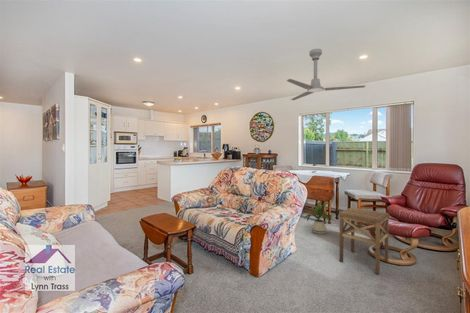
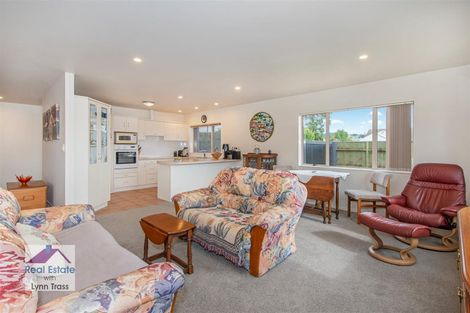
- ceiling fan [286,48,367,101]
- side table [338,206,390,275]
- house plant [303,201,334,235]
